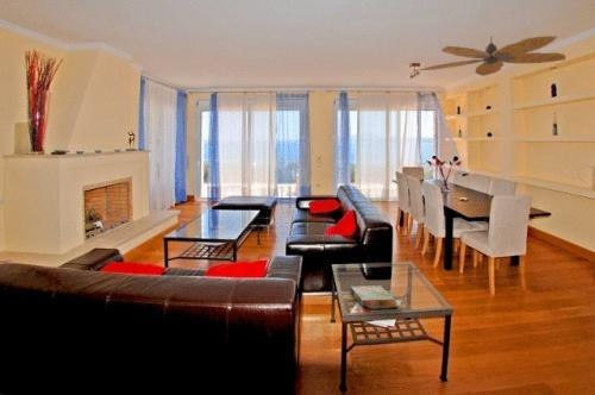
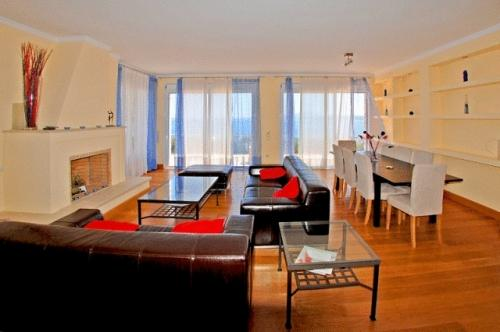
- ceiling fan [416,35,566,77]
- board game [350,284,401,311]
